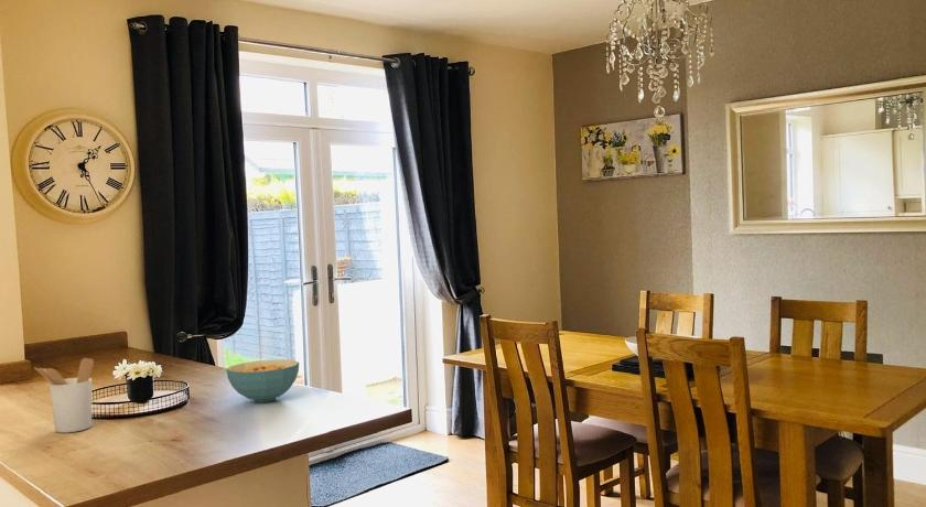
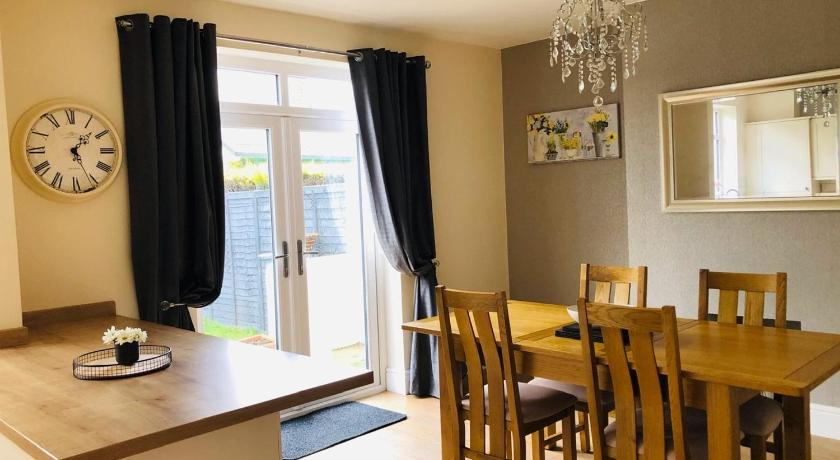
- utensil holder [33,357,95,434]
- cereal bowl [225,358,300,403]
